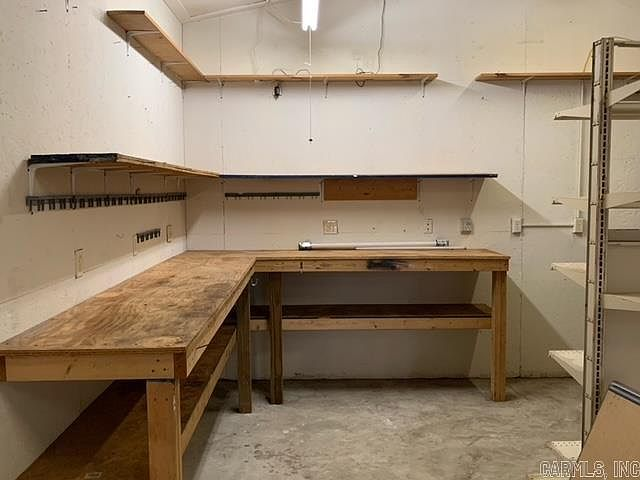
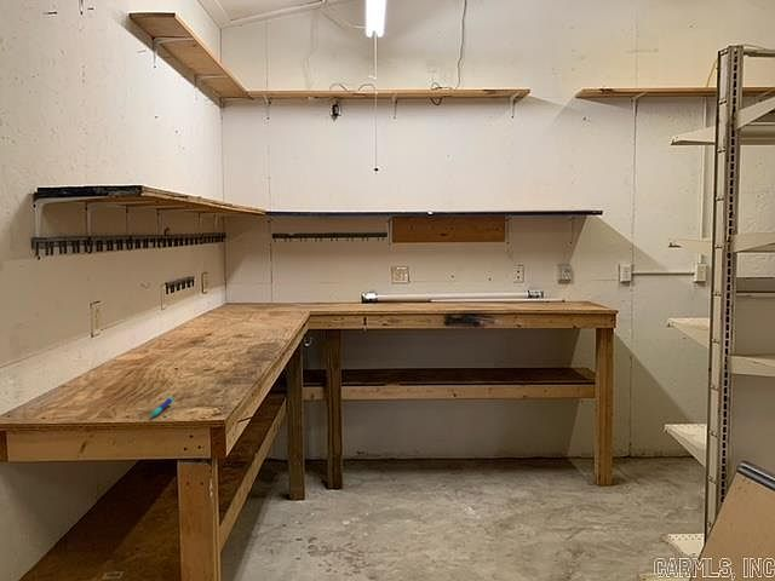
+ pen [150,396,174,418]
